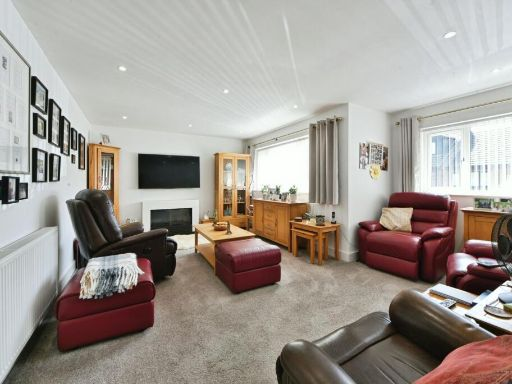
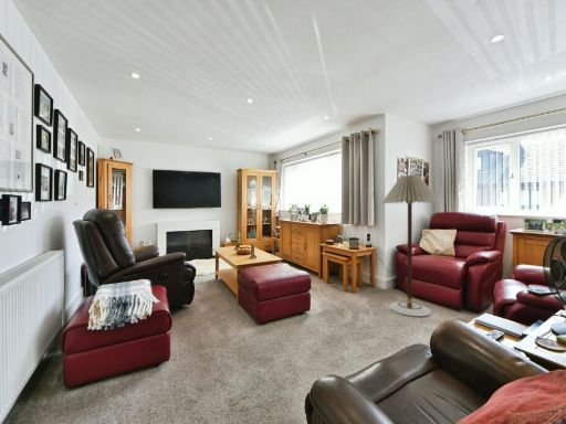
+ floor lamp [380,173,441,317]
